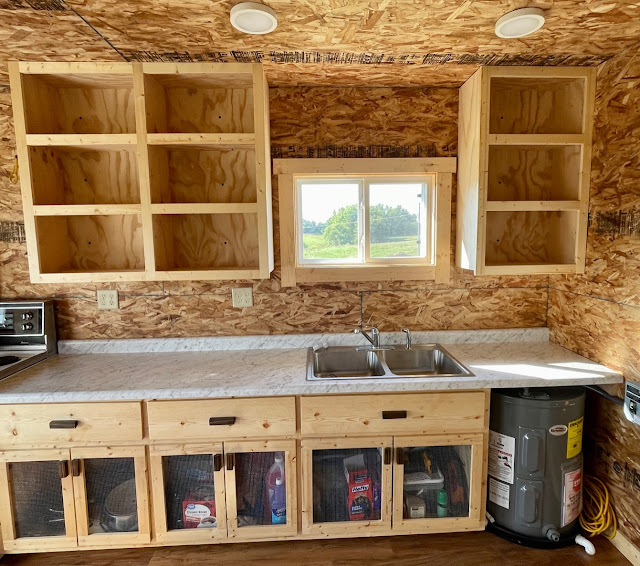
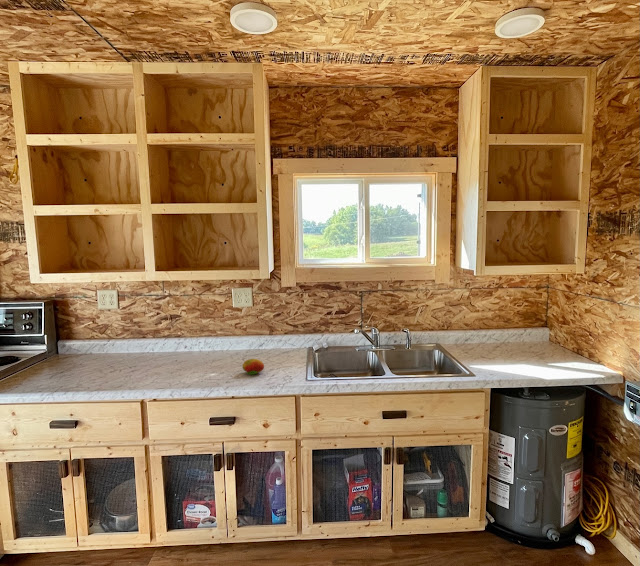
+ fruit [241,358,265,376]
